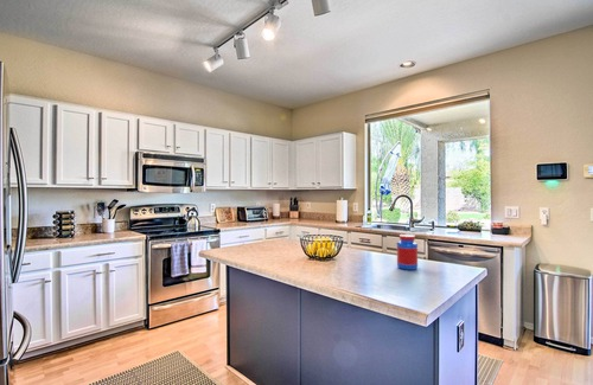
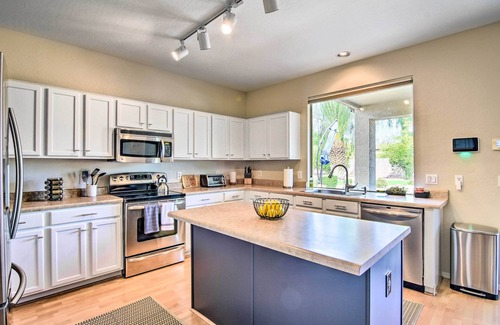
- jar [396,233,419,271]
